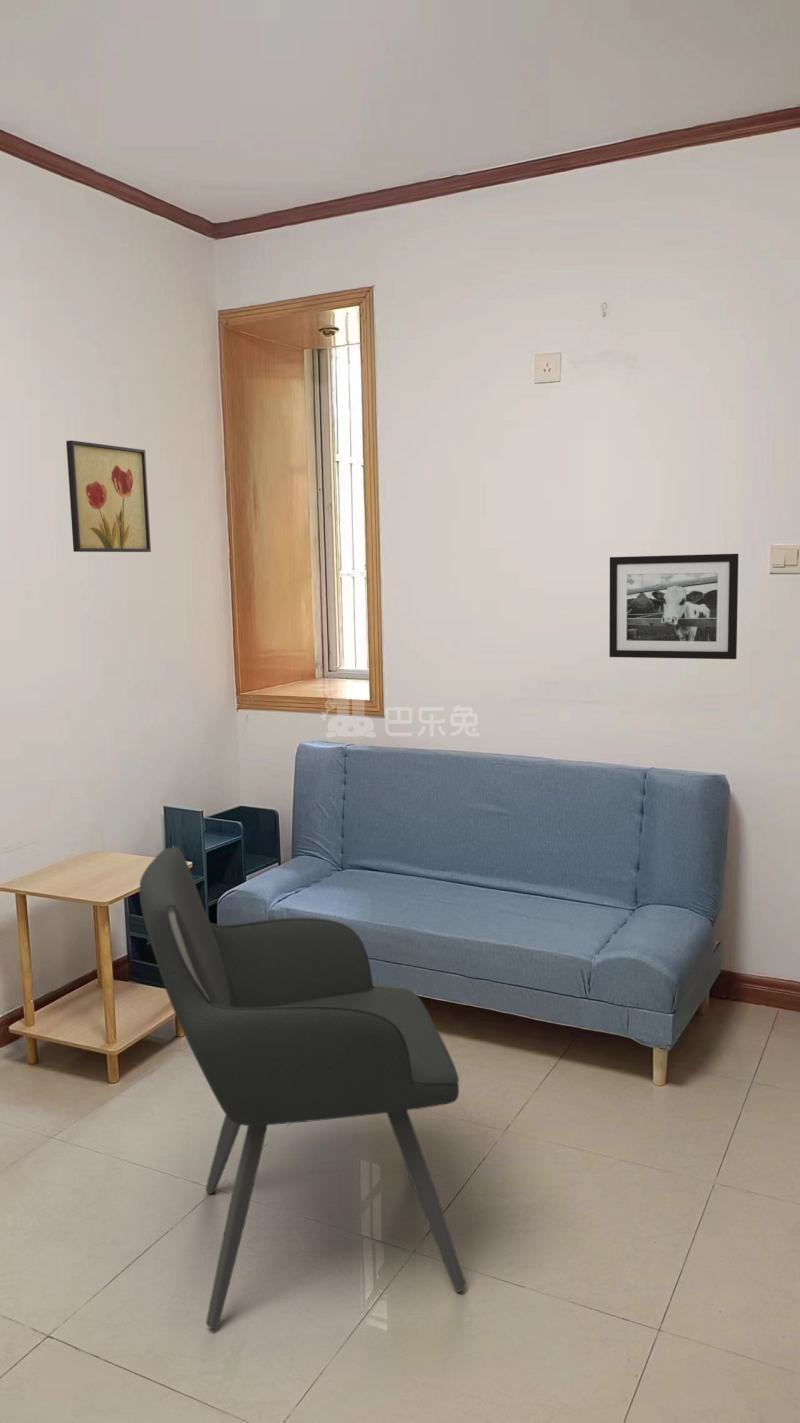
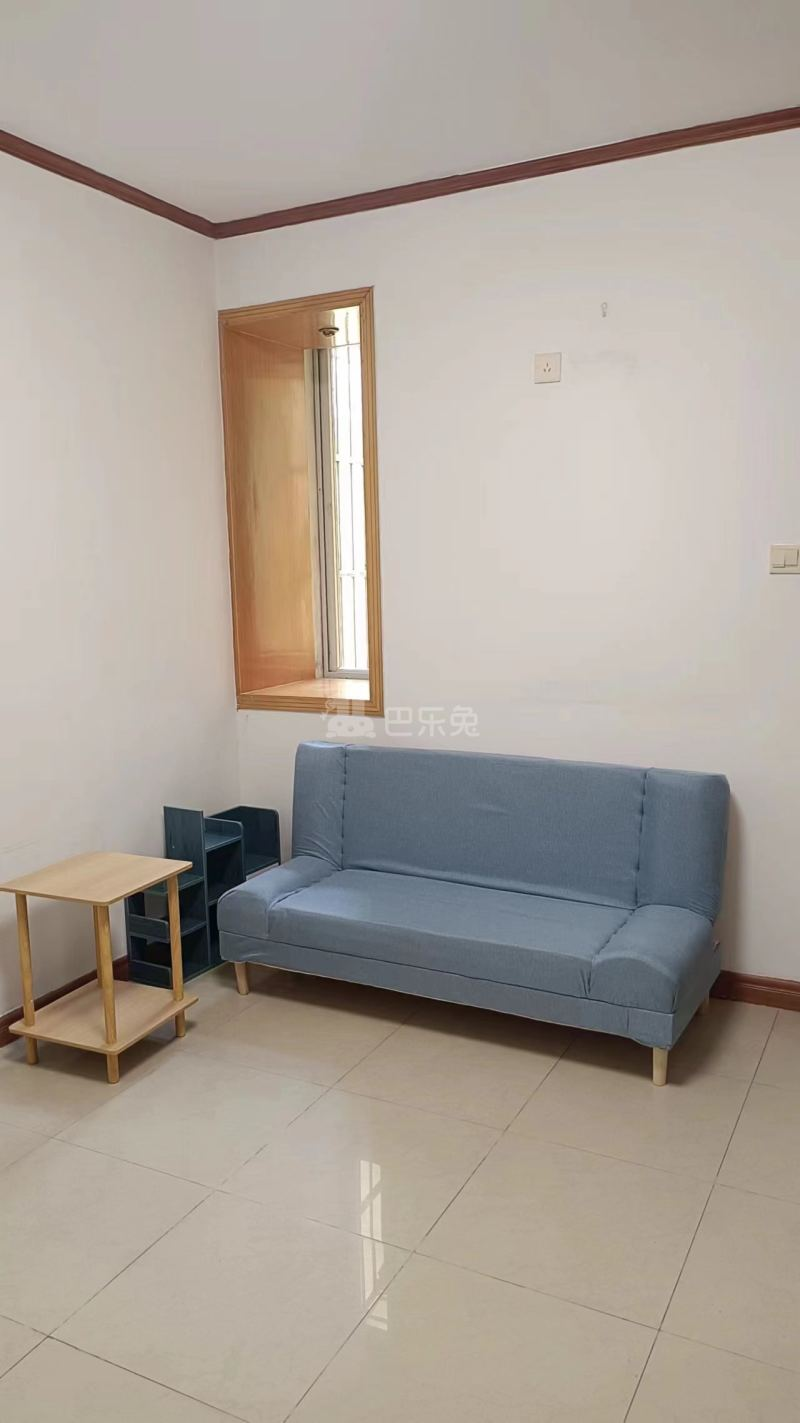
- picture frame [609,553,739,660]
- wall art [65,439,152,553]
- armchair [138,846,467,1330]
